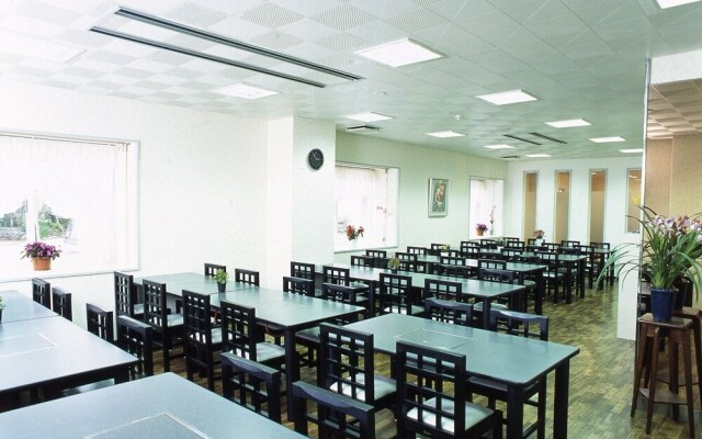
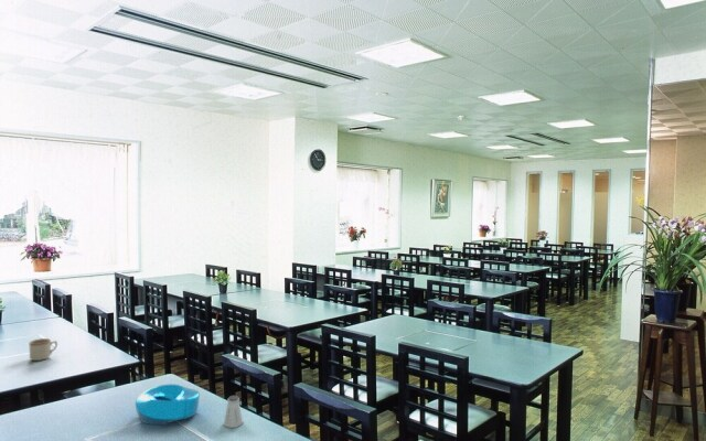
+ bowl [135,384,201,426]
+ mug [29,337,58,362]
+ saltshaker [223,395,244,429]
